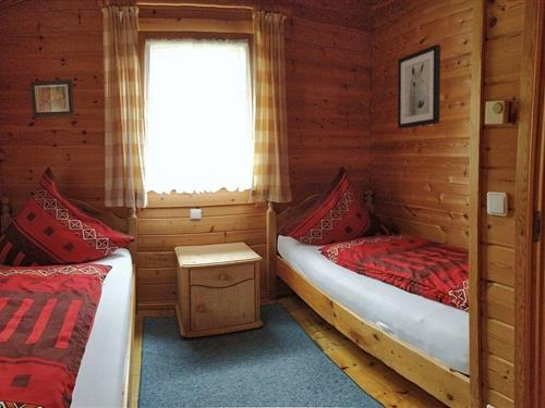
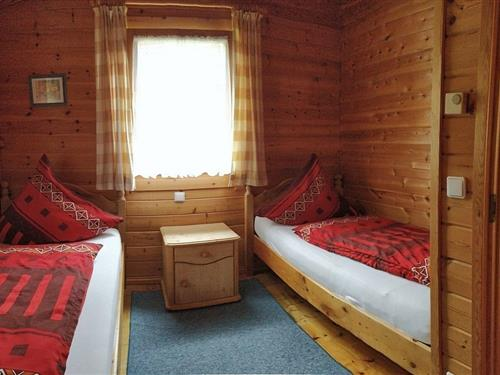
- wall art [397,44,441,129]
